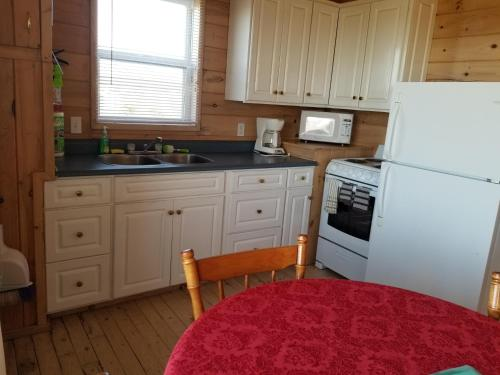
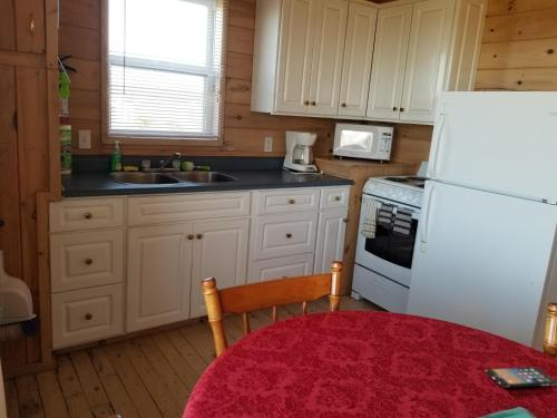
+ smartphone [483,366,557,388]
